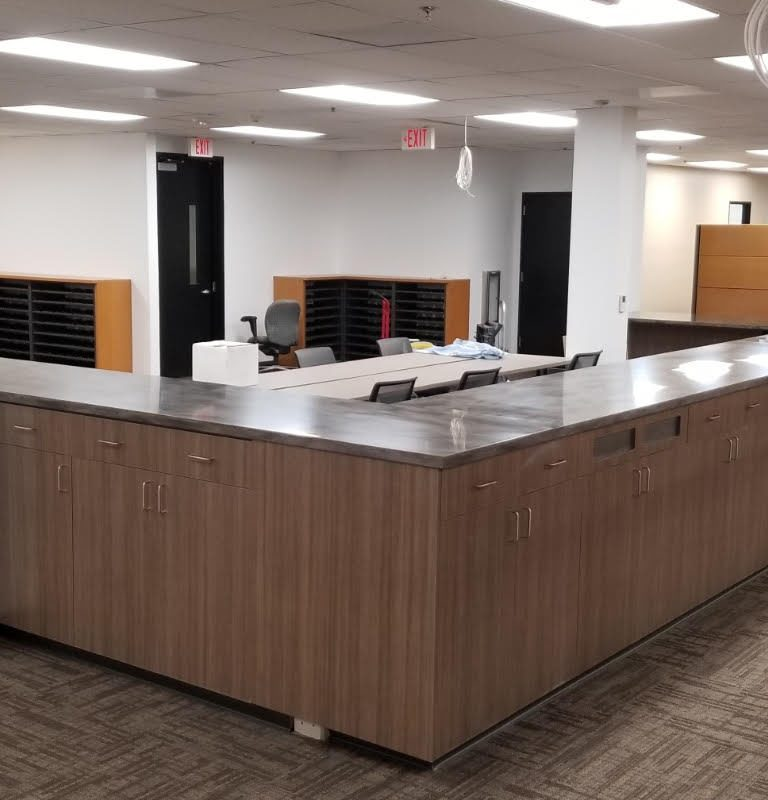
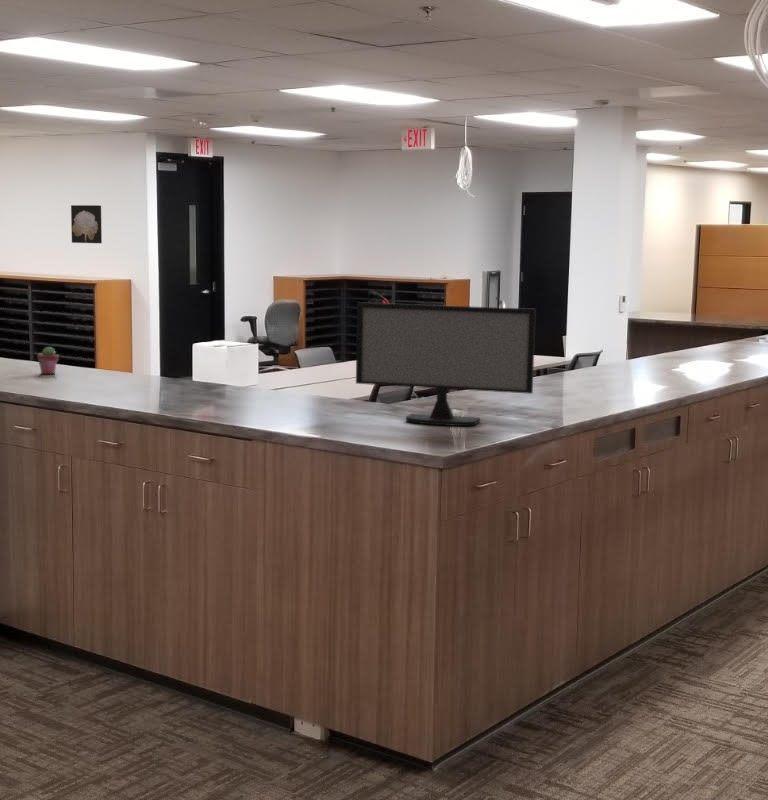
+ potted succulent [37,346,60,375]
+ computer monitor [355,301,537,427]
+ wall art [70,204,103,244]
